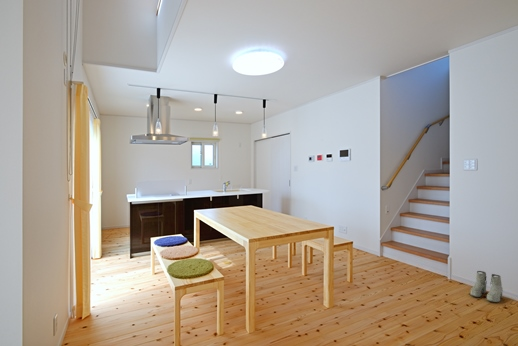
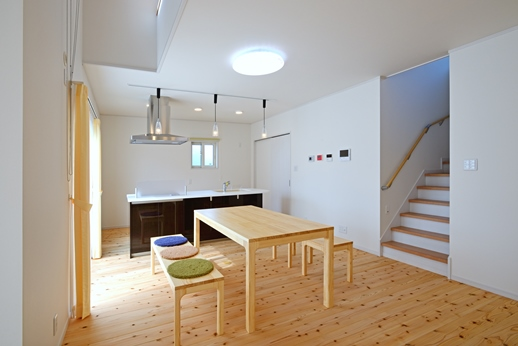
- boots [469,270,504,303]
